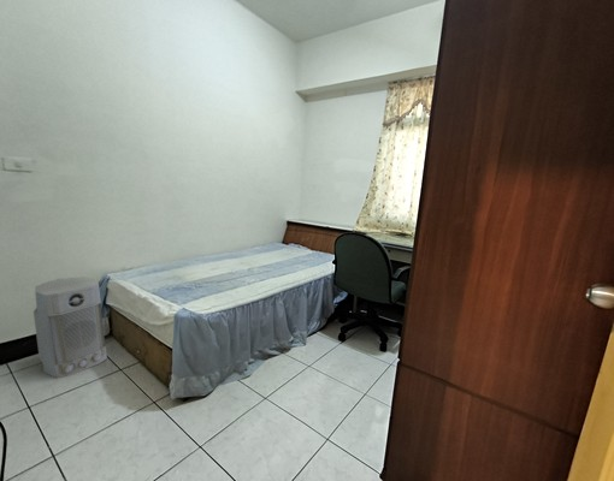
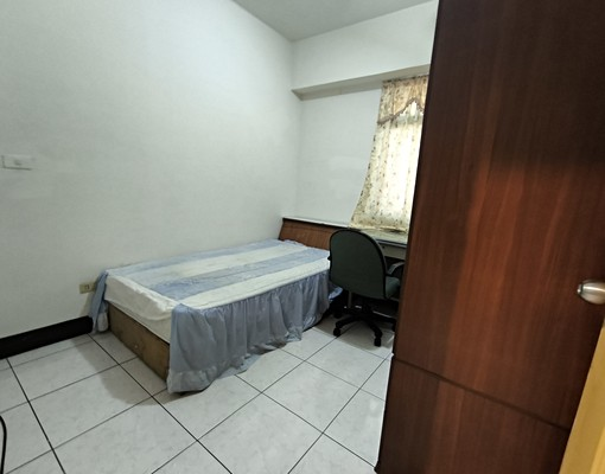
- air purifier [33,275,108,380]
